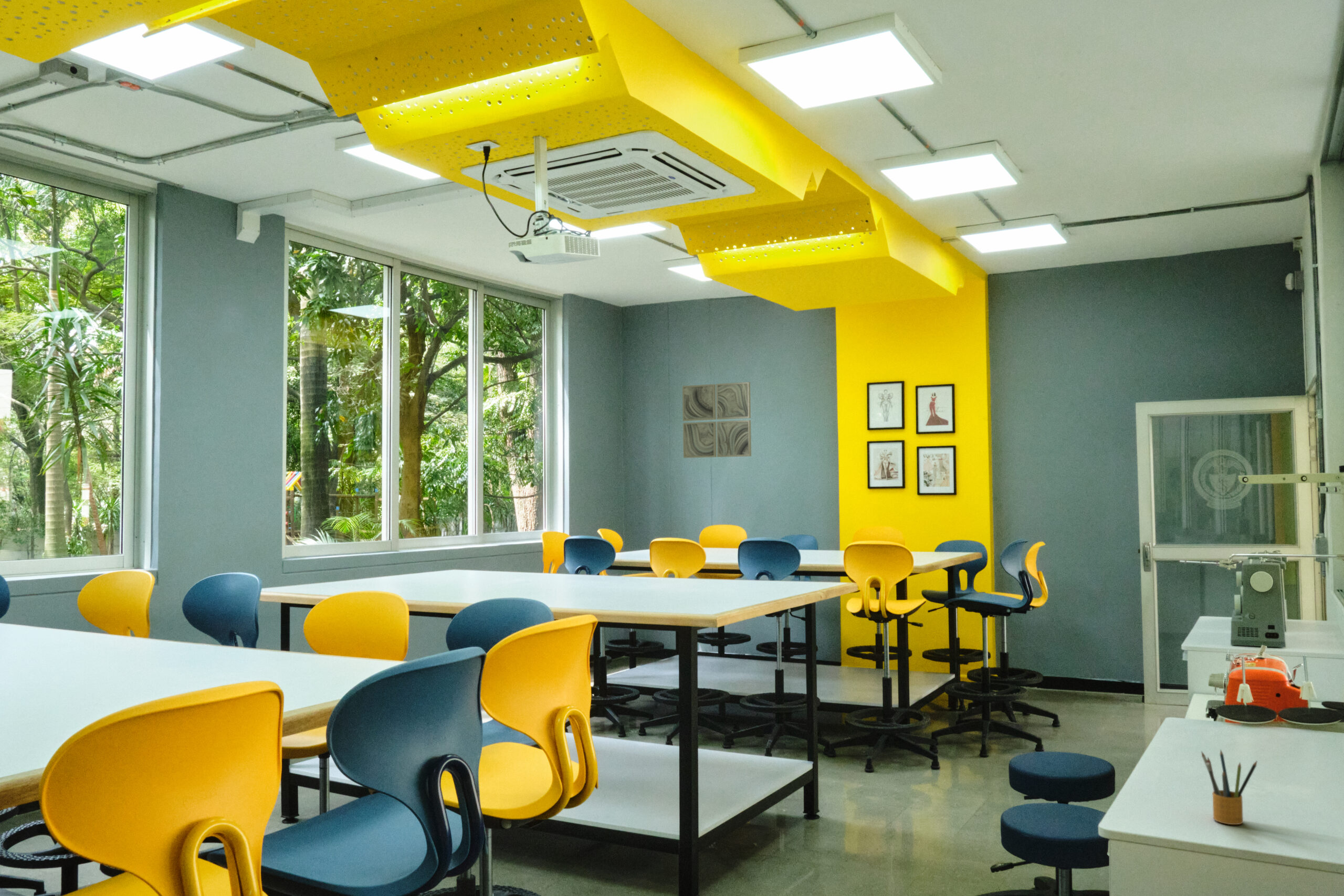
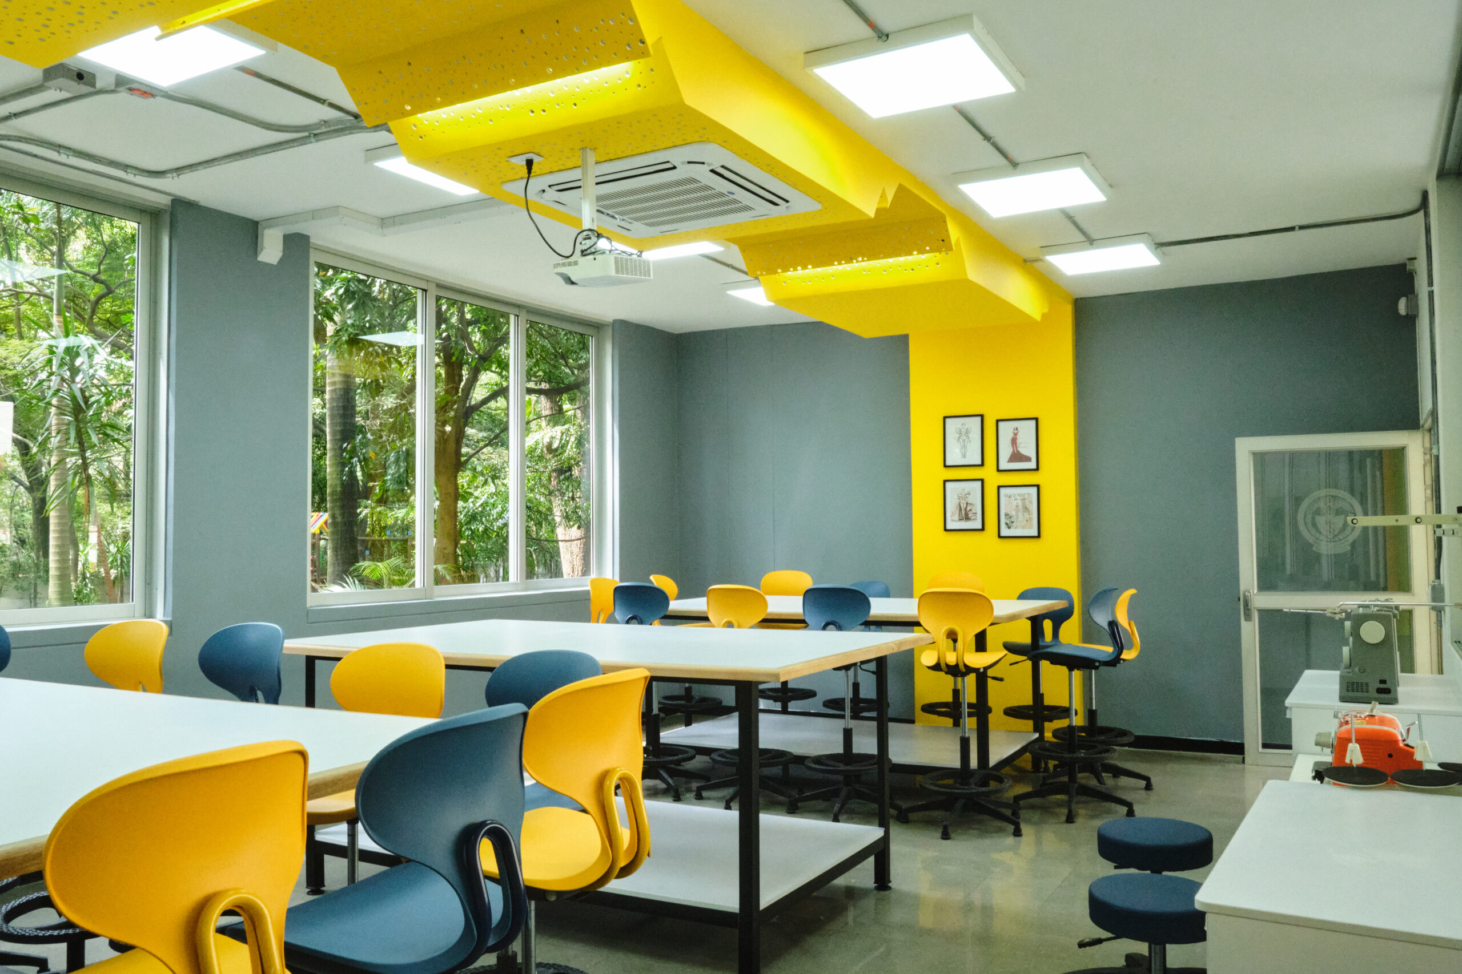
- pencil box [1201,749,1258,825]
- wall art [682,382,752,458]
